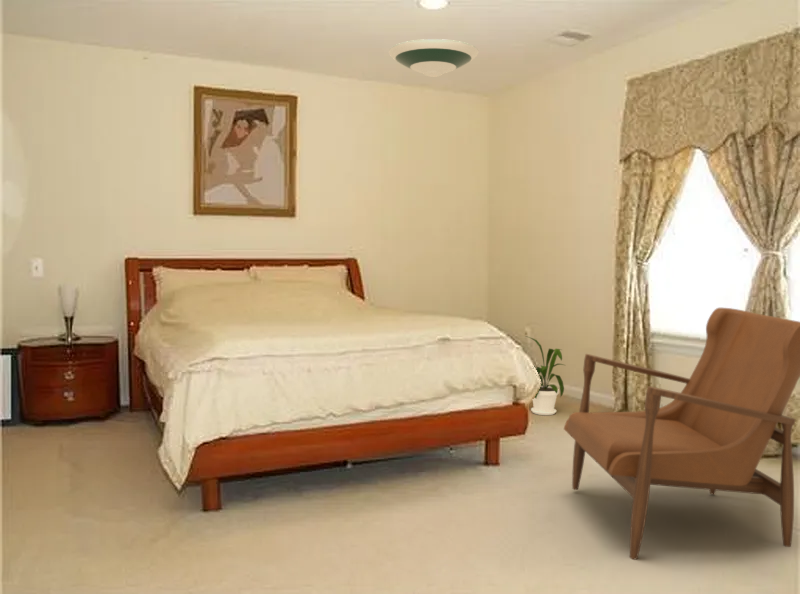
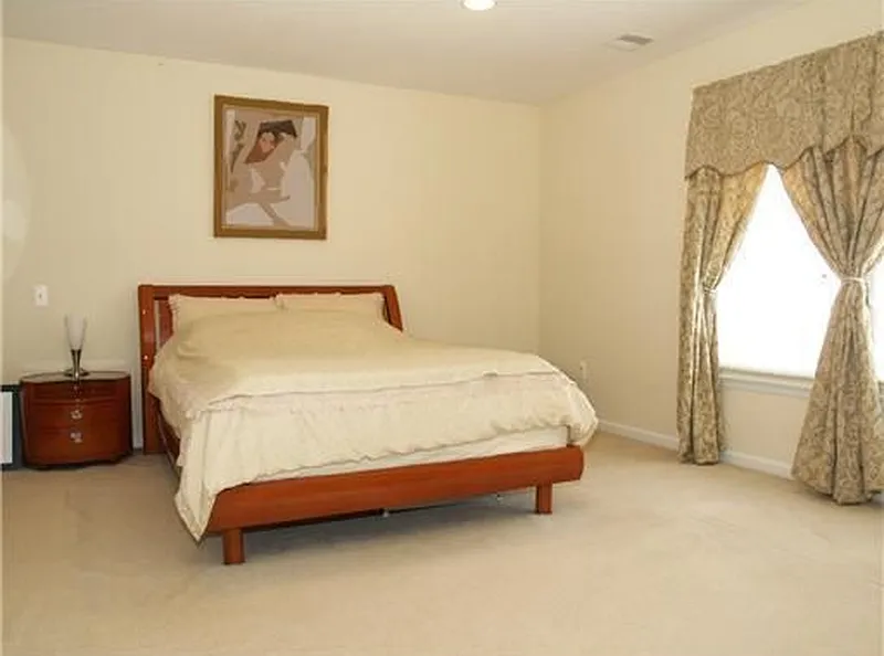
- house plant [525,335,565,416]
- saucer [388,38,479,77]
- armchair [563,307,800,560]
